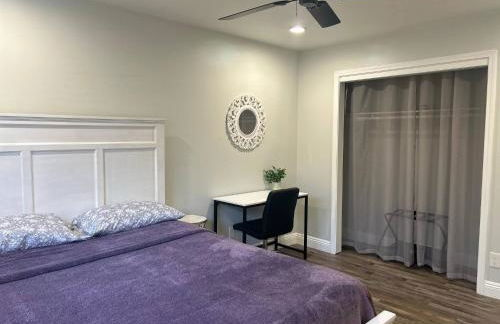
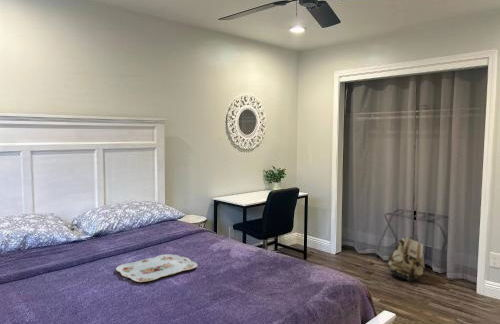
+ serving tray [115,253,199,283]
+ backpack [384,234,426,283]
